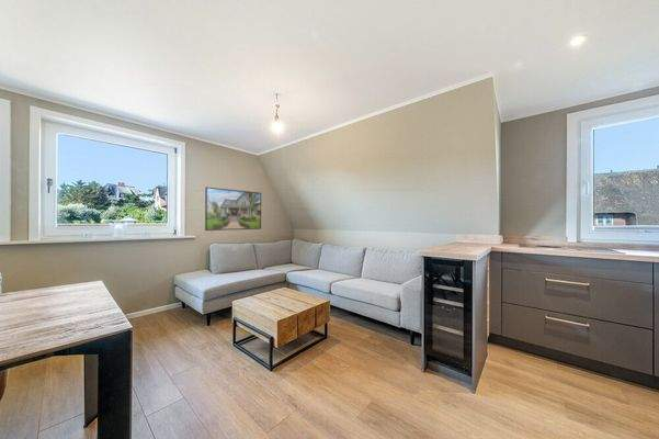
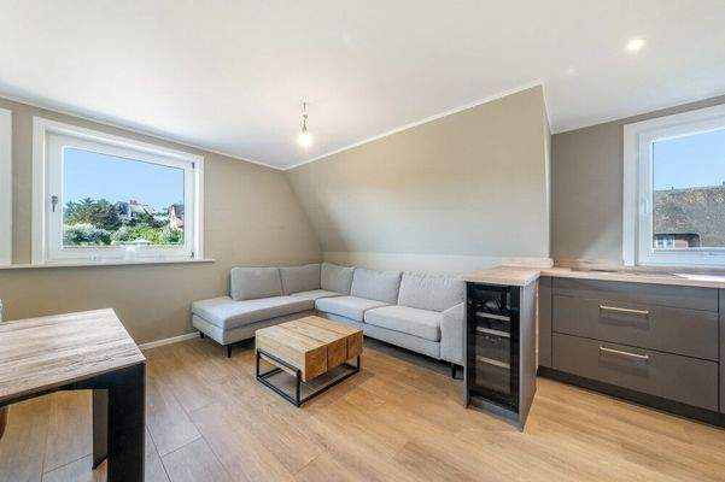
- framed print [204,187,262,232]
